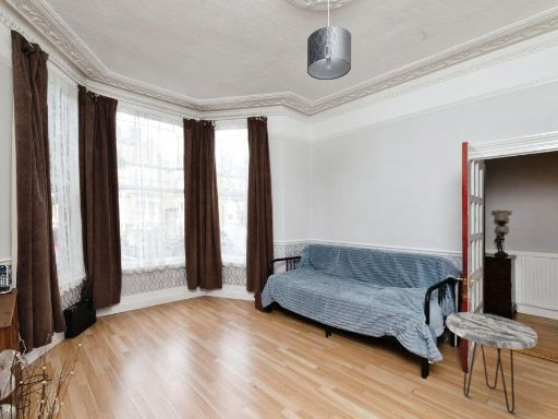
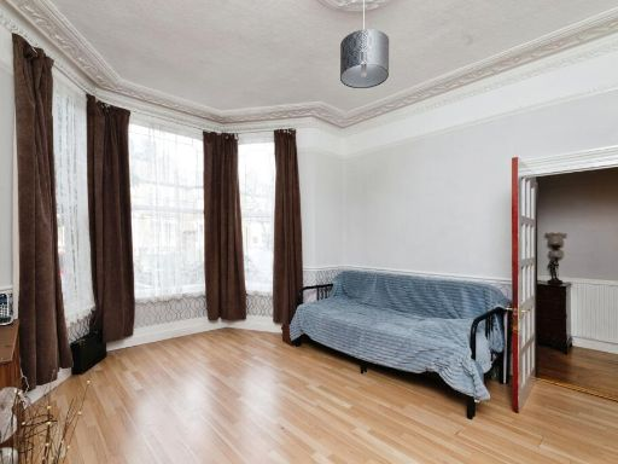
- side table [446,311,538,415]
